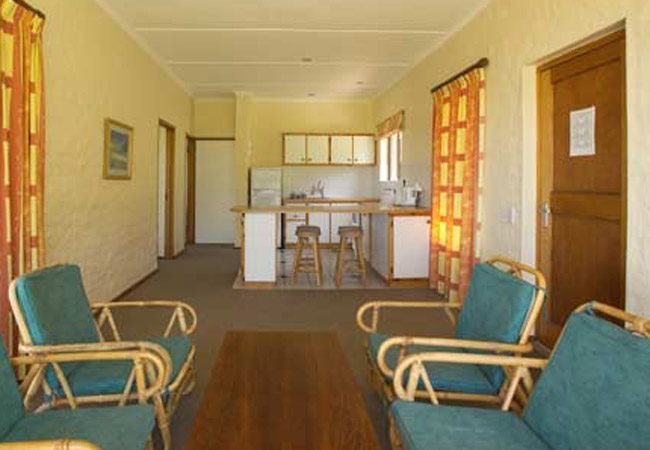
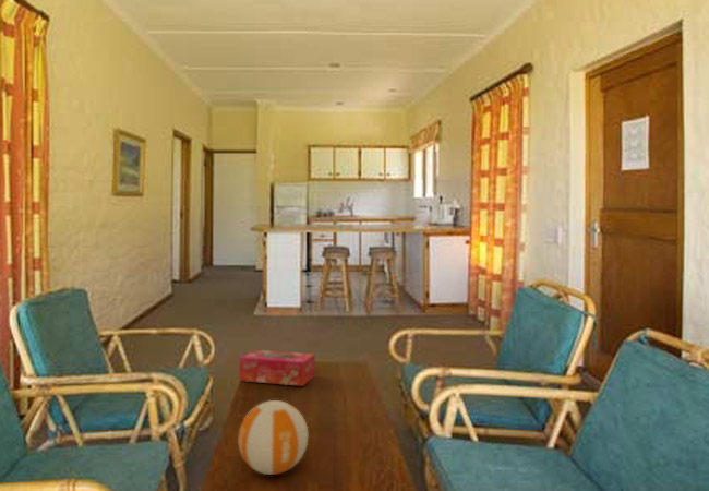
+ tissue box [238,349,316,387]
+ volleyball [237,399,310,476]
